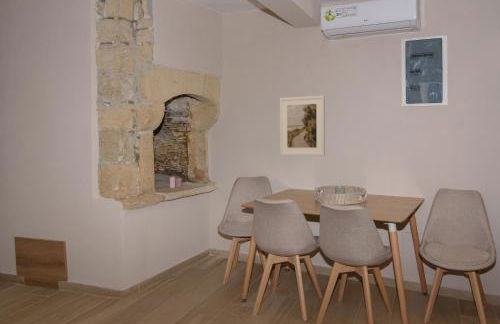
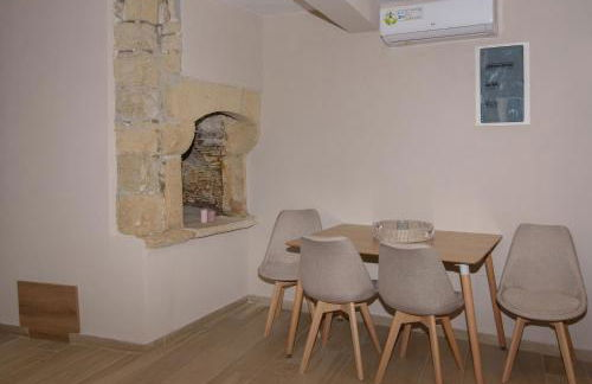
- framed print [279,95,326,157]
